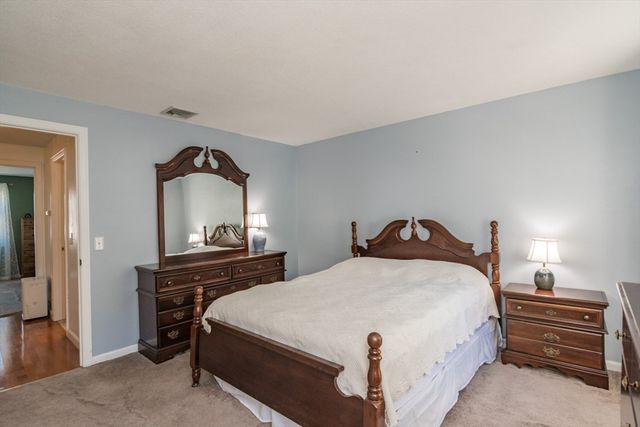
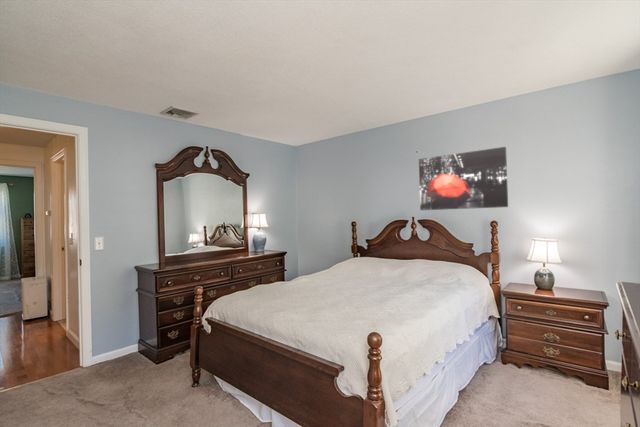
+ wall art [418,146,509,211]
